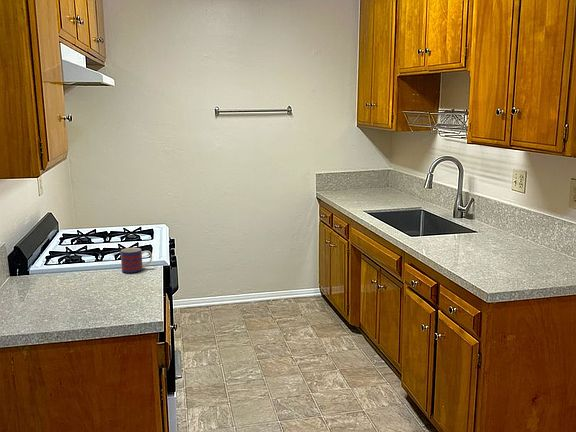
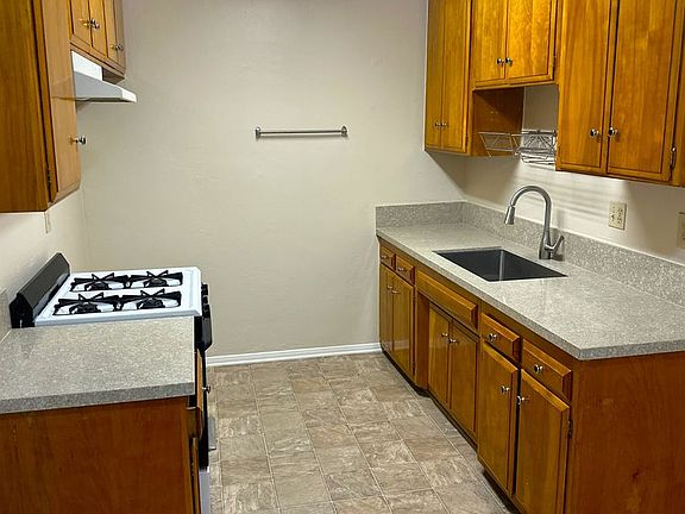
- mug [120,247,153,274]
